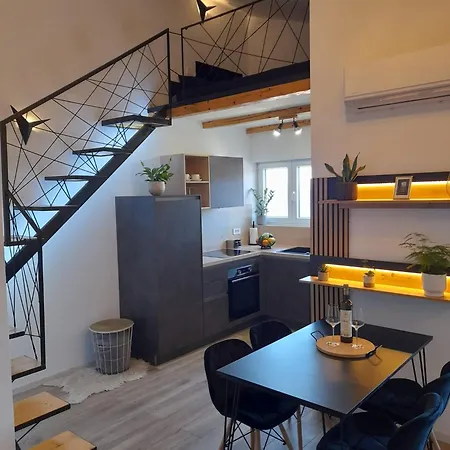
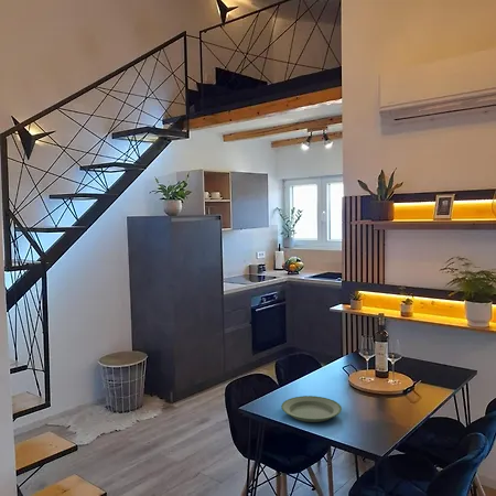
+ plate [280,395,343,423]
